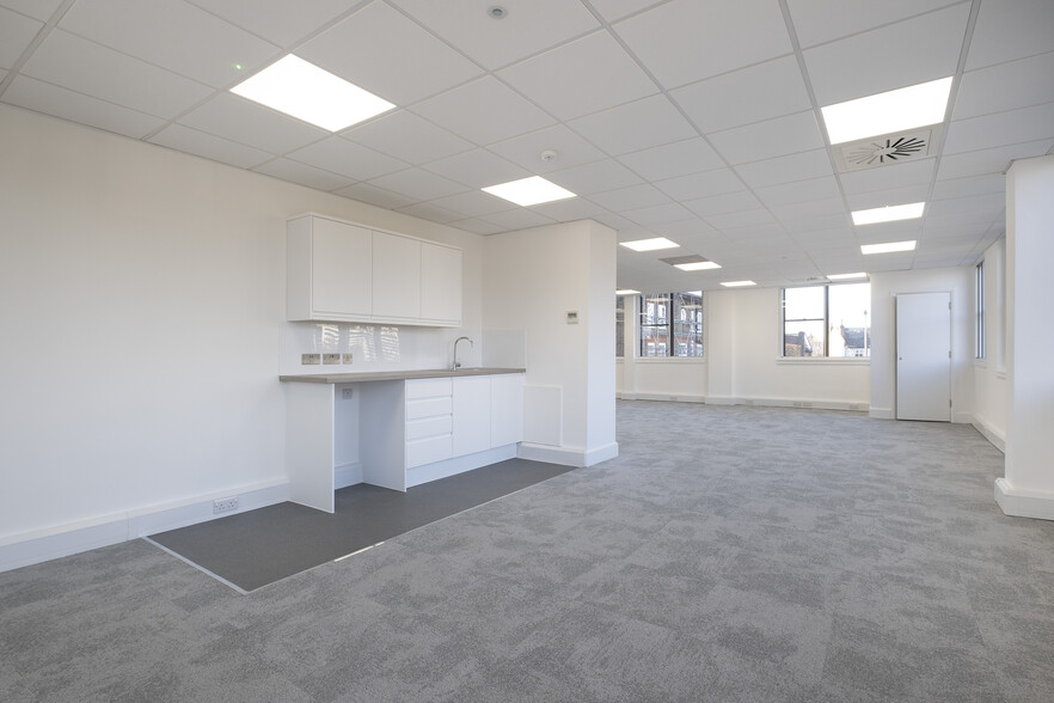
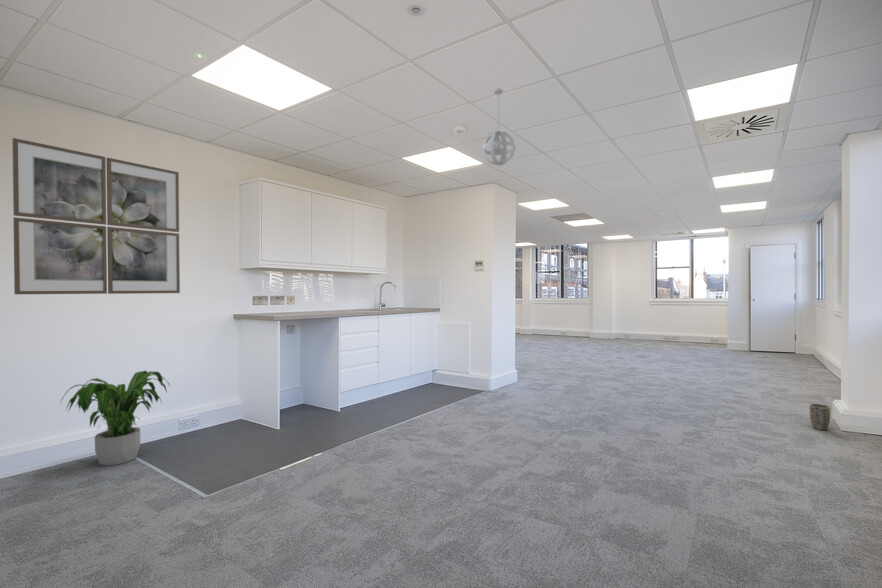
+ pendant light [481,88,516,166]
+ wall art [11,137,181,295]
+ plant pot [809,403,831,431]
+ potted plant [59,370,171,466]
